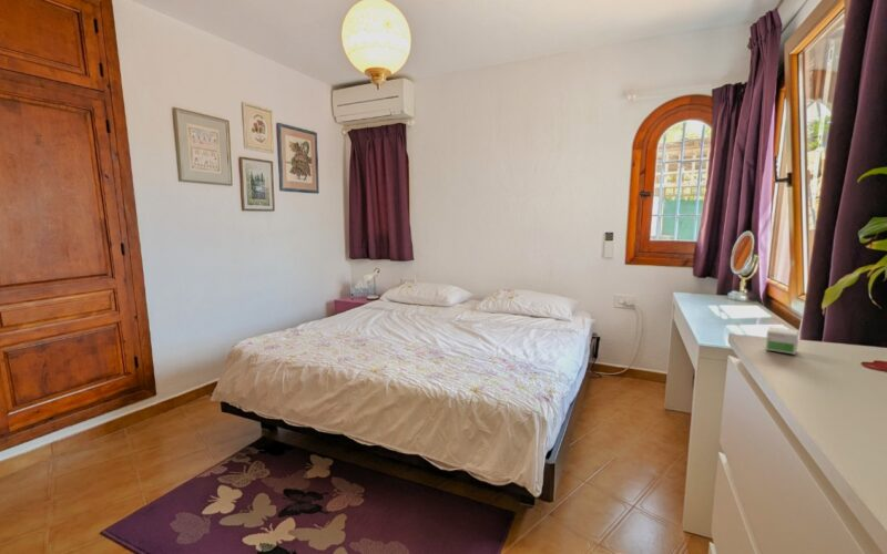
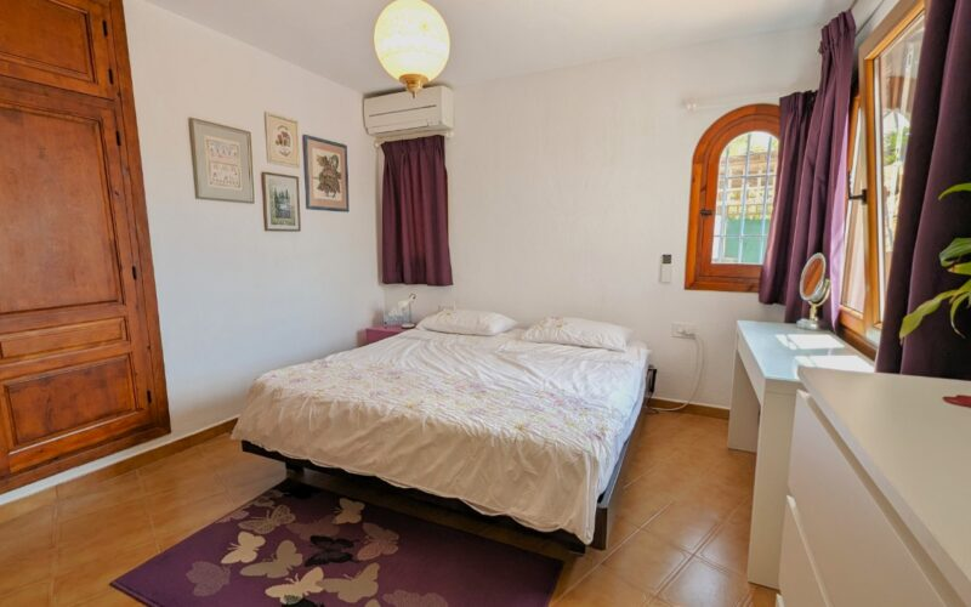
- small box [765,326,799,356]
